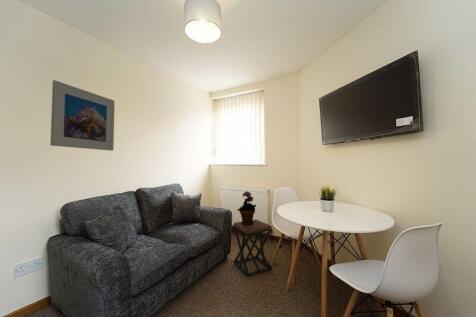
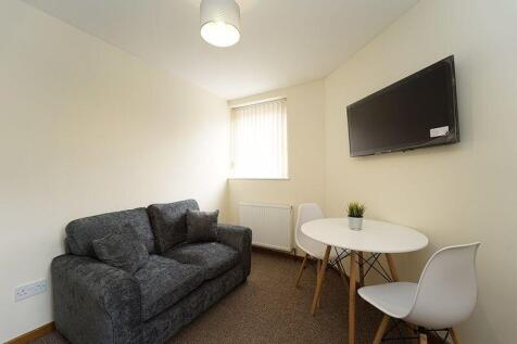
- stool [233,219,273,278]
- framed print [49,79,116,152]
- potted plant [236,191,257,225]
